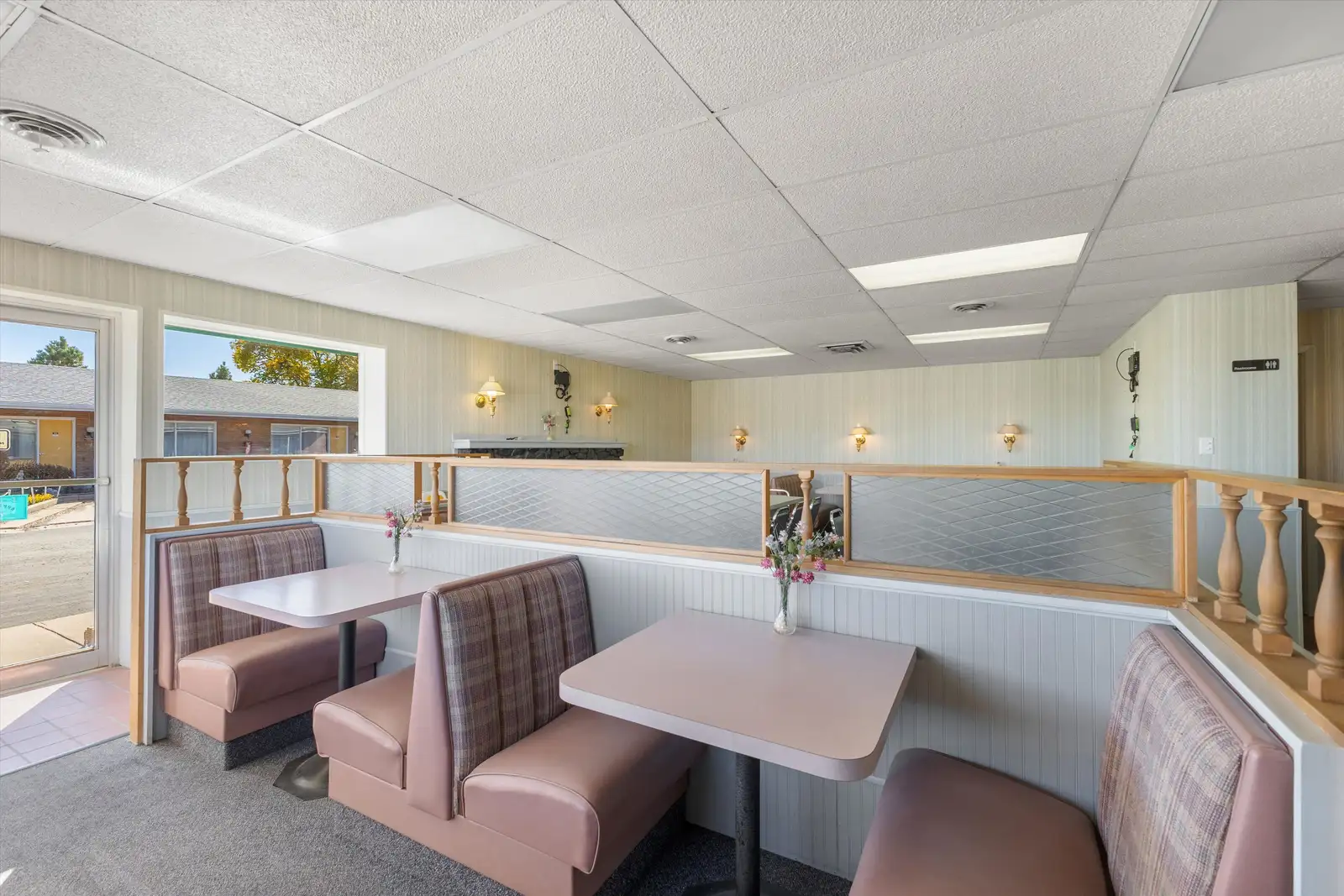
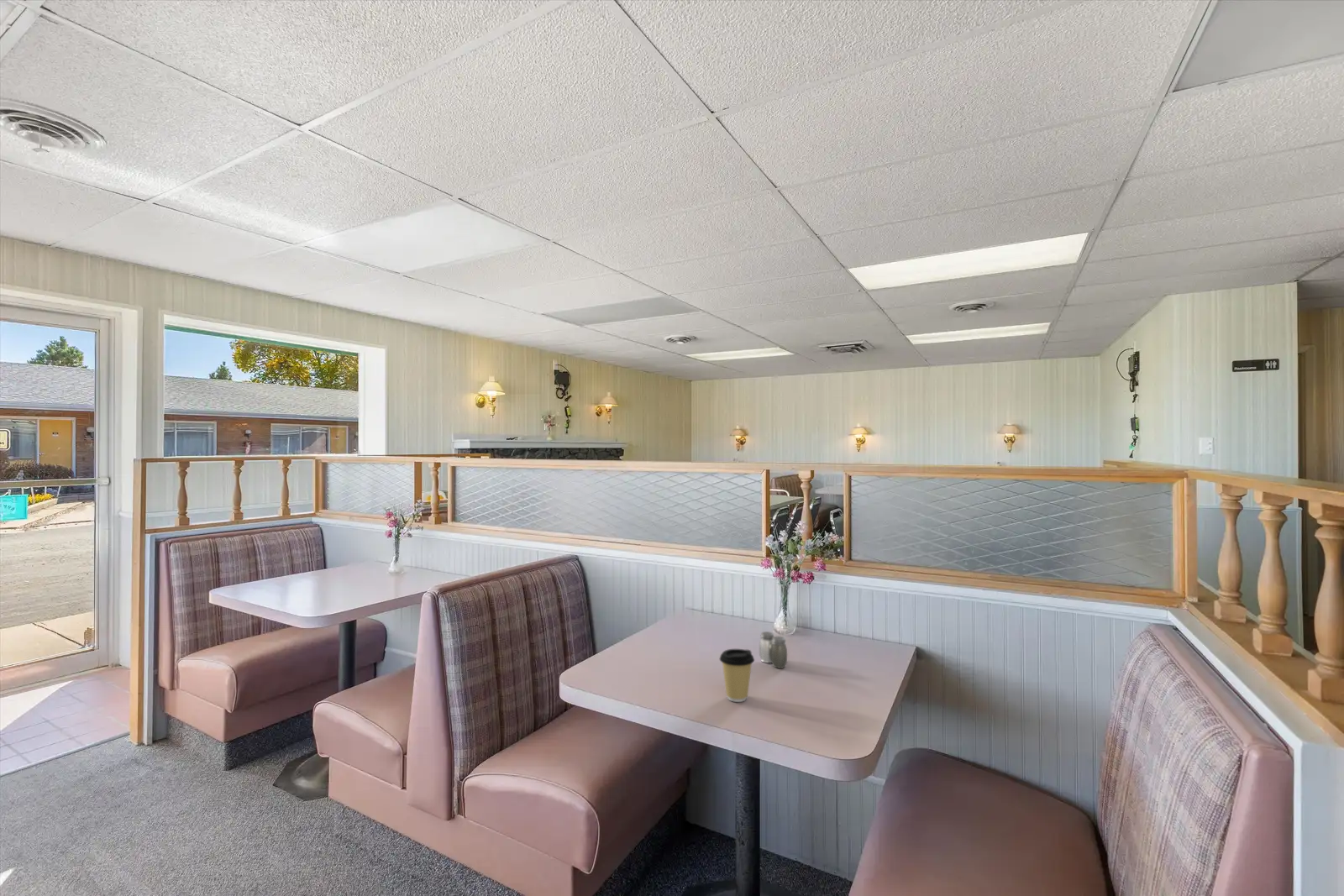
+ salt and pepper shaker [759,631,788,669]
+ coffee cup [719,648,755,703]
